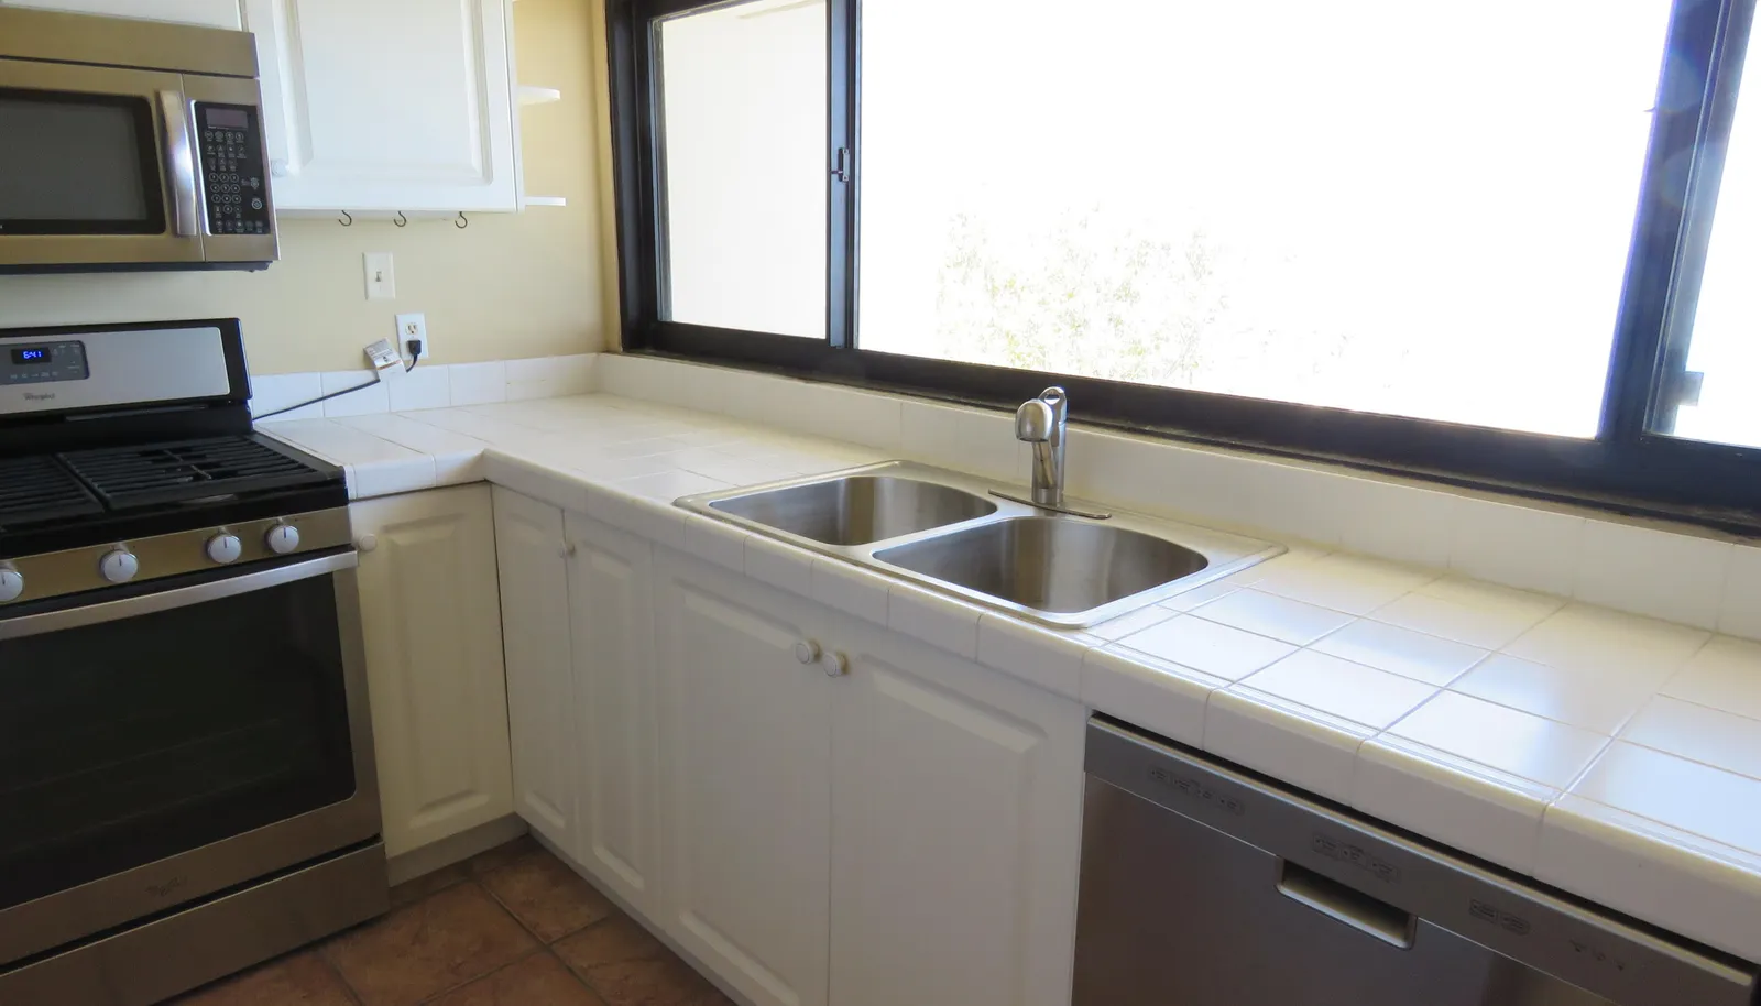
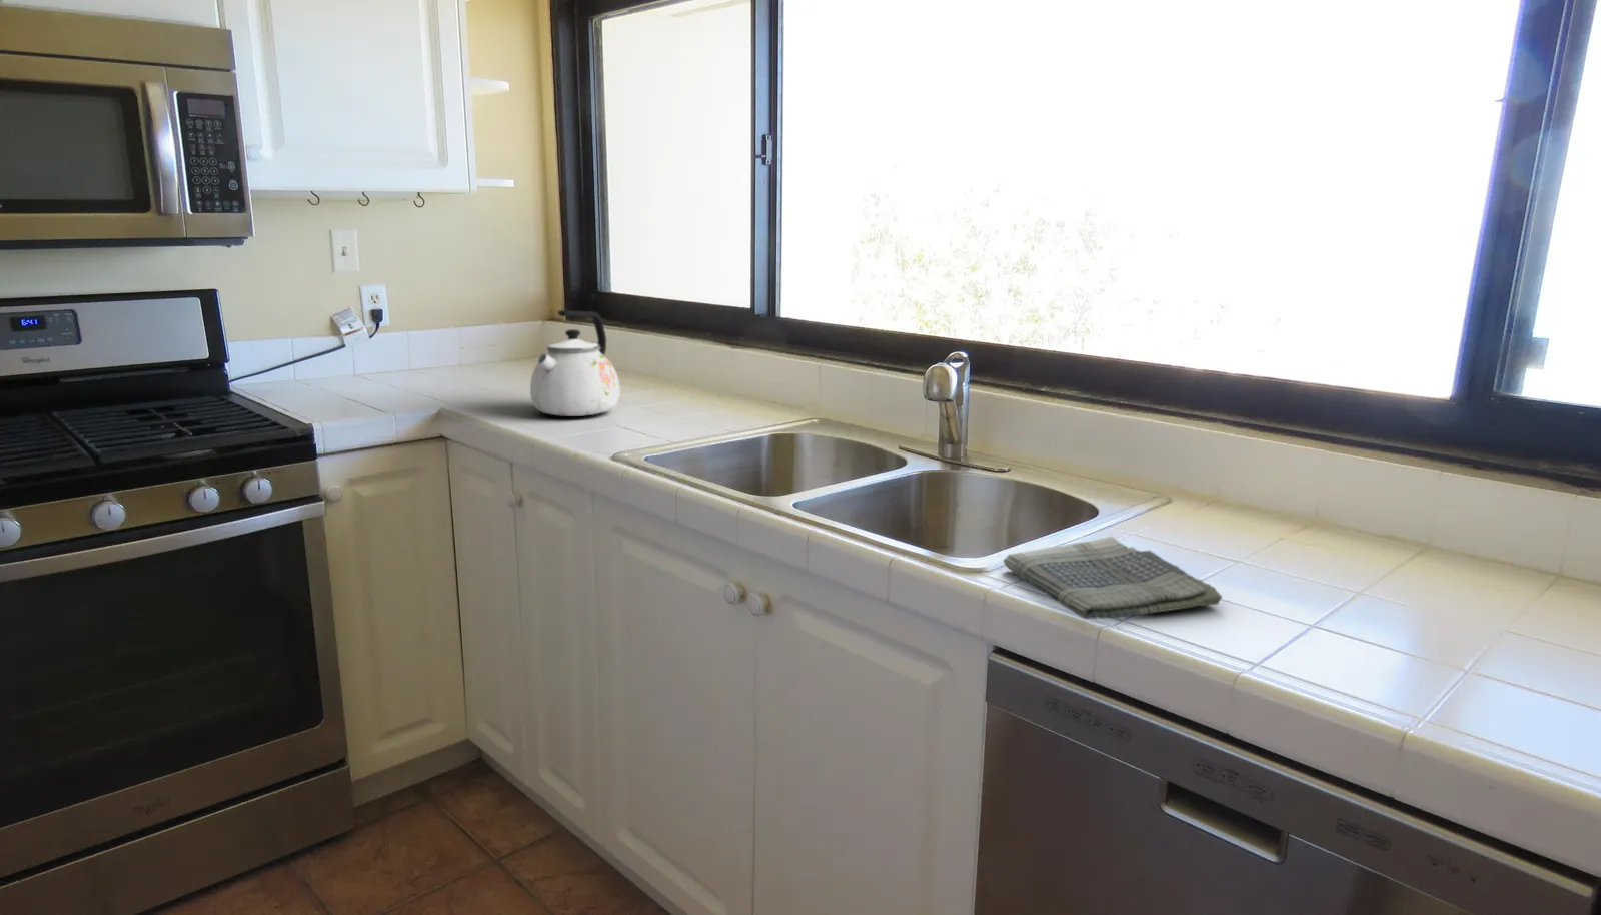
+ dish towel [1002,536,1223,619]
+ kettle [529,309,621,418]
